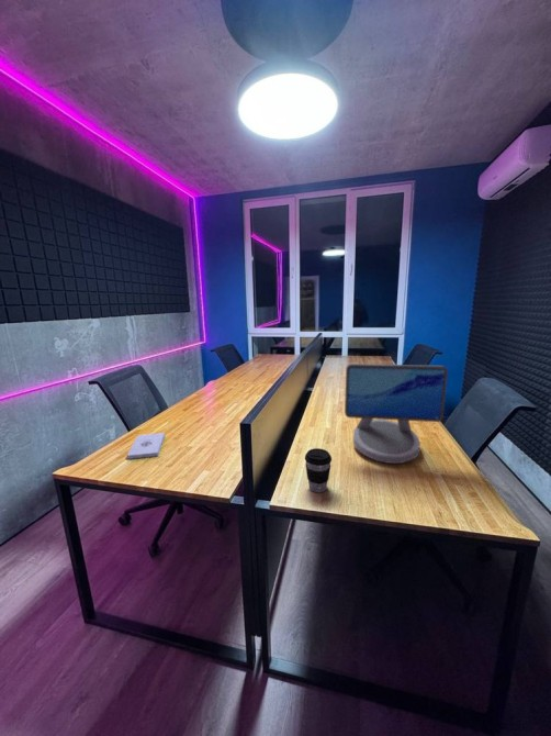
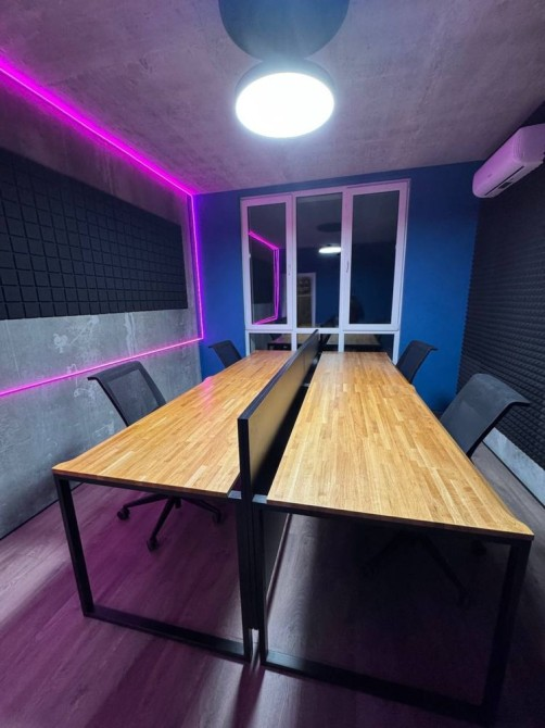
- computer monitor [344,363,449,465]
- coffee cup [304,447,333,493]
- notepad [126,432,166,460]
